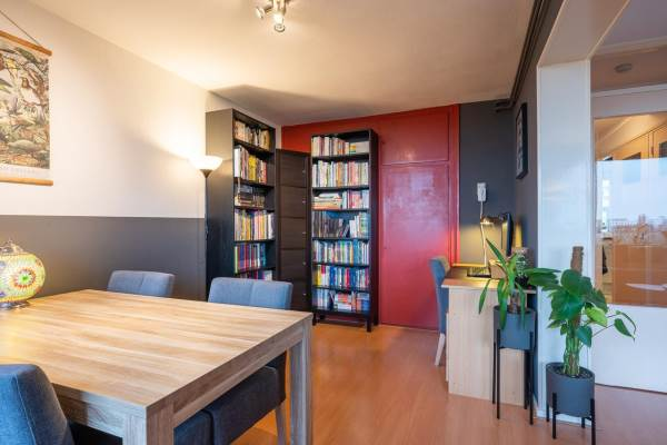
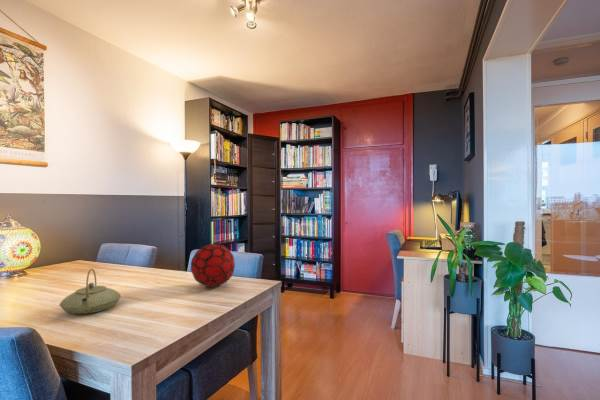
+ decorative orb [190,243,236,288]
+ teapot [58,268,121,315]
